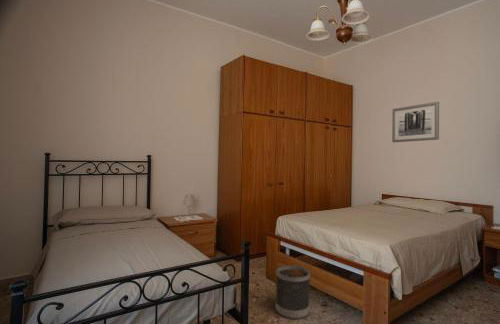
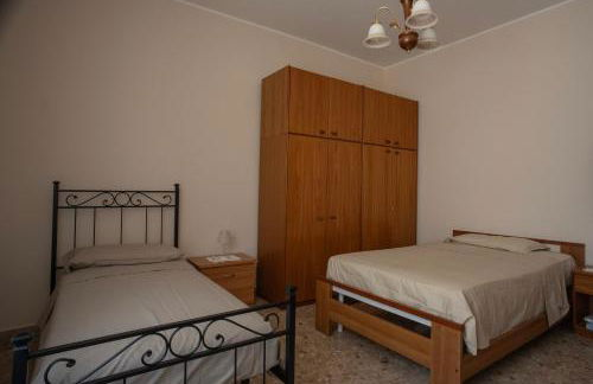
- wall art [391,101,440,143]
- wastebasket [275,264,311,320]
